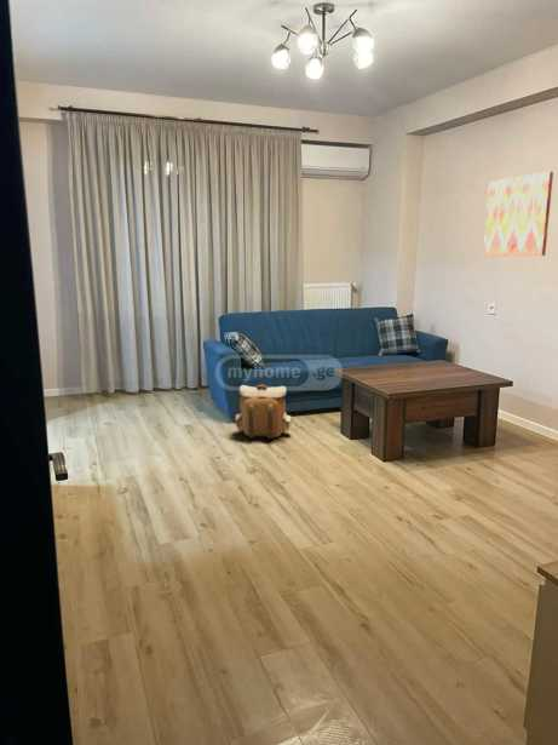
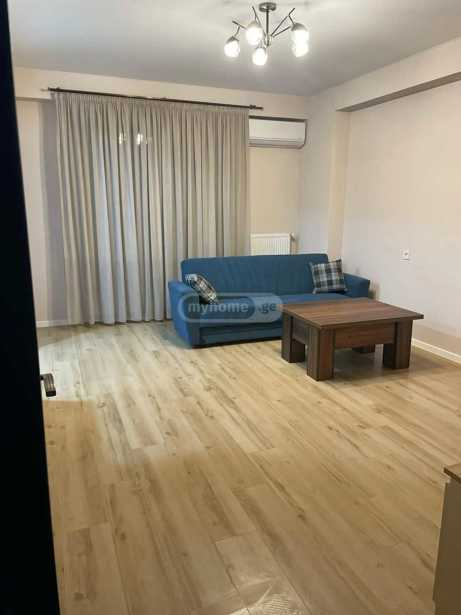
- wall art [483,171,554,257]
- backpack [234,383,293,440]
